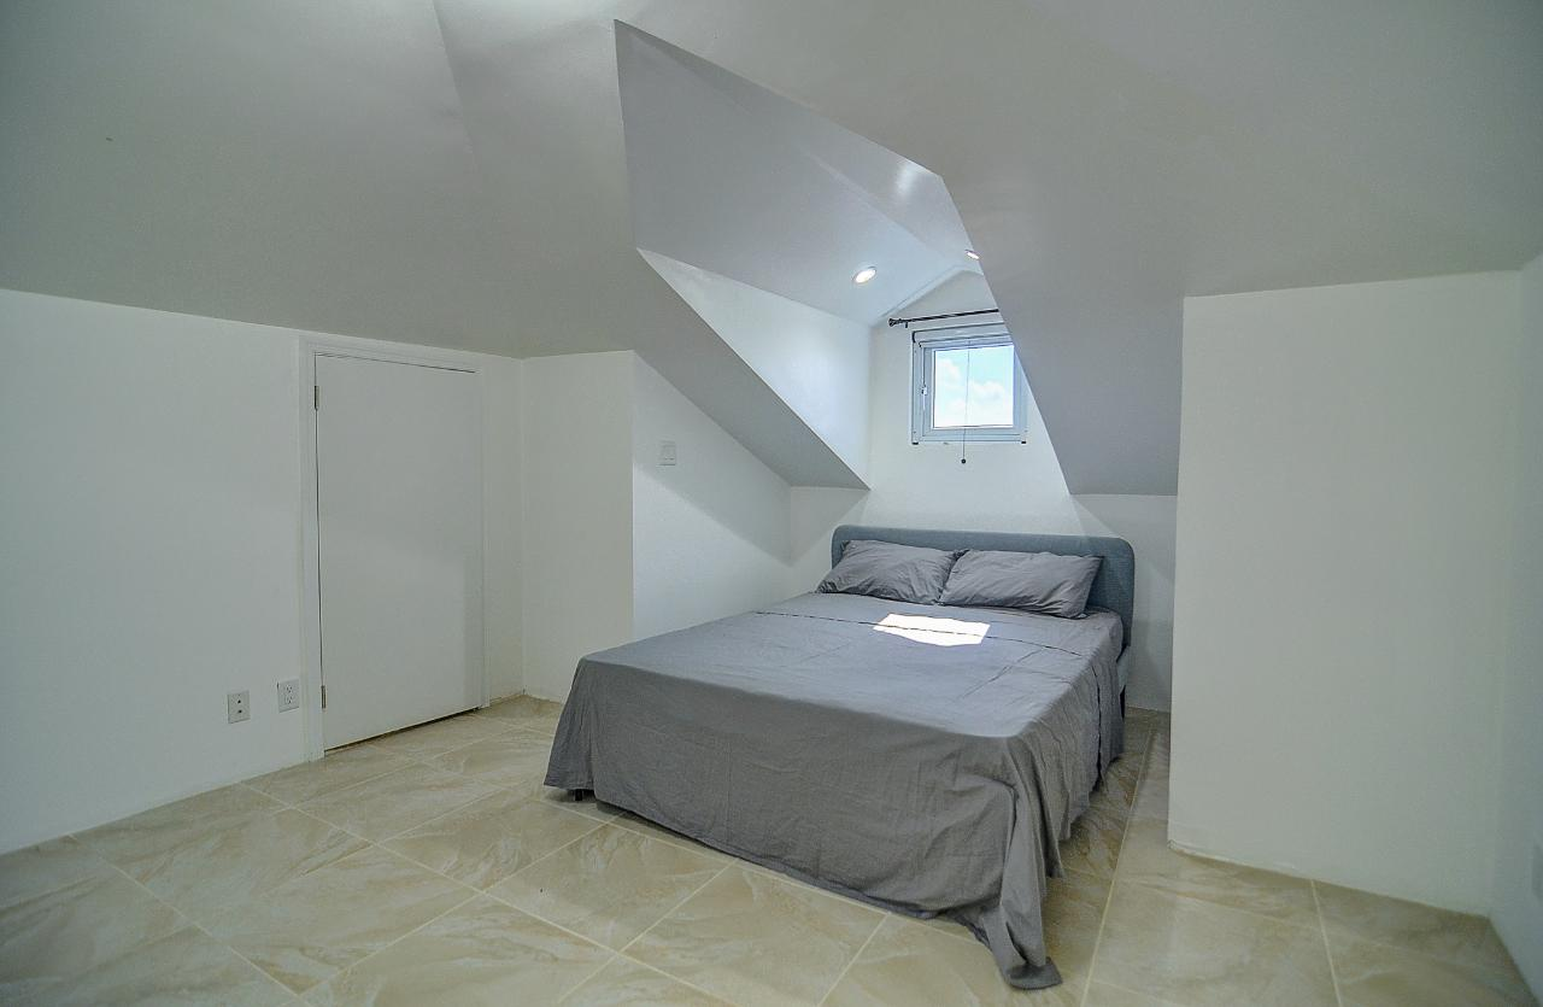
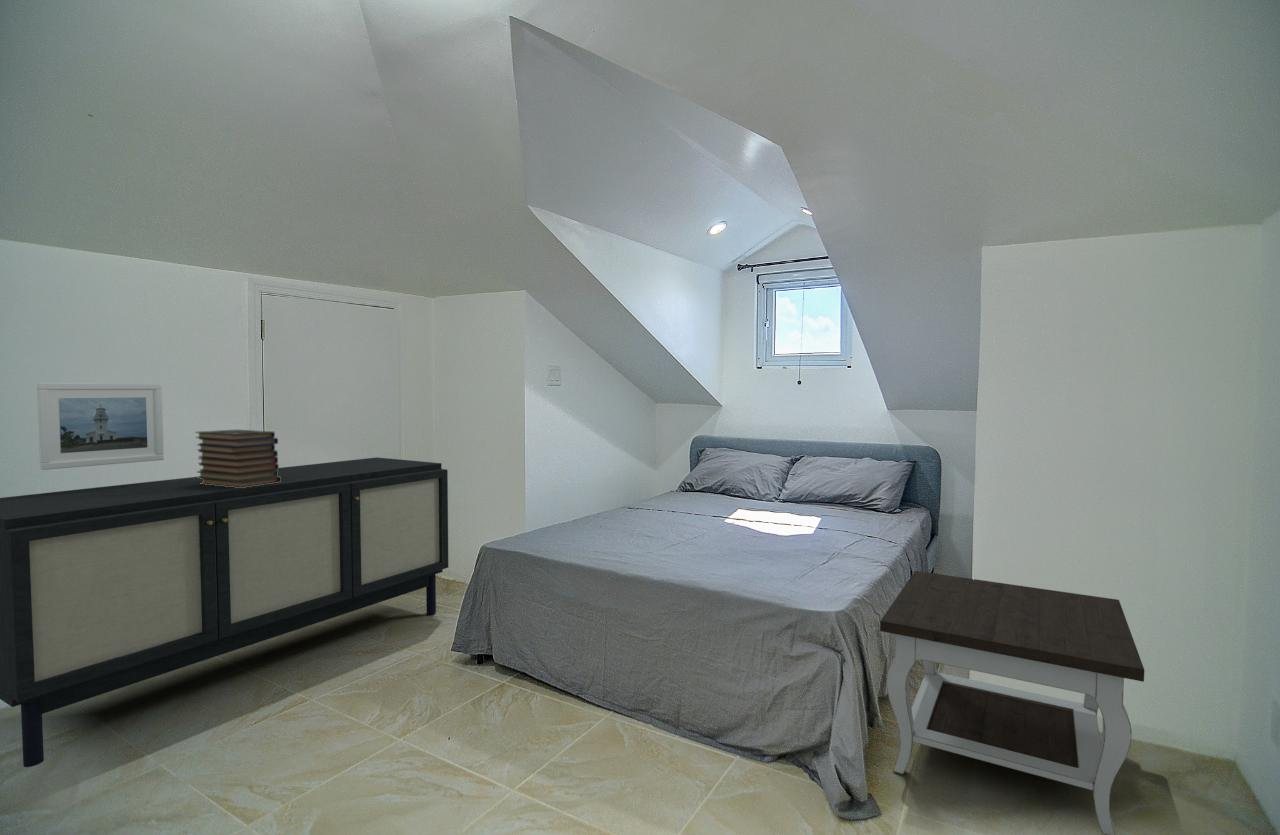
+ book stack [195,428,281,488]
+ sideboard [0,456,449,768]
+ side table [879,570,1145,835]
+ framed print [36,382,165,471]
